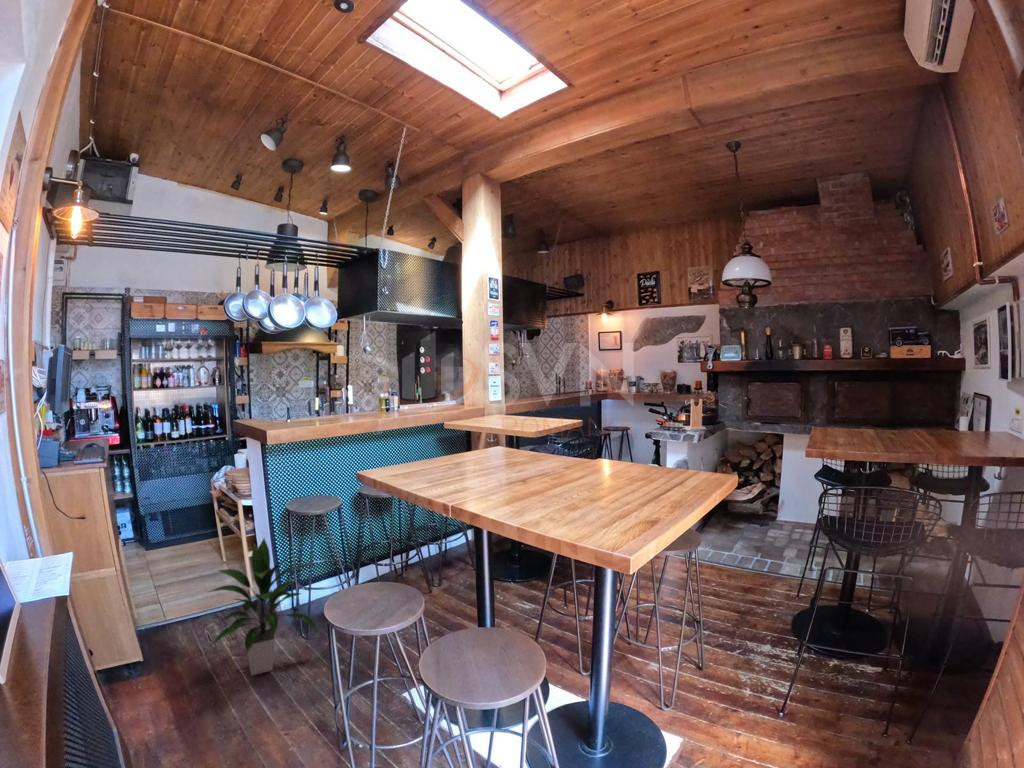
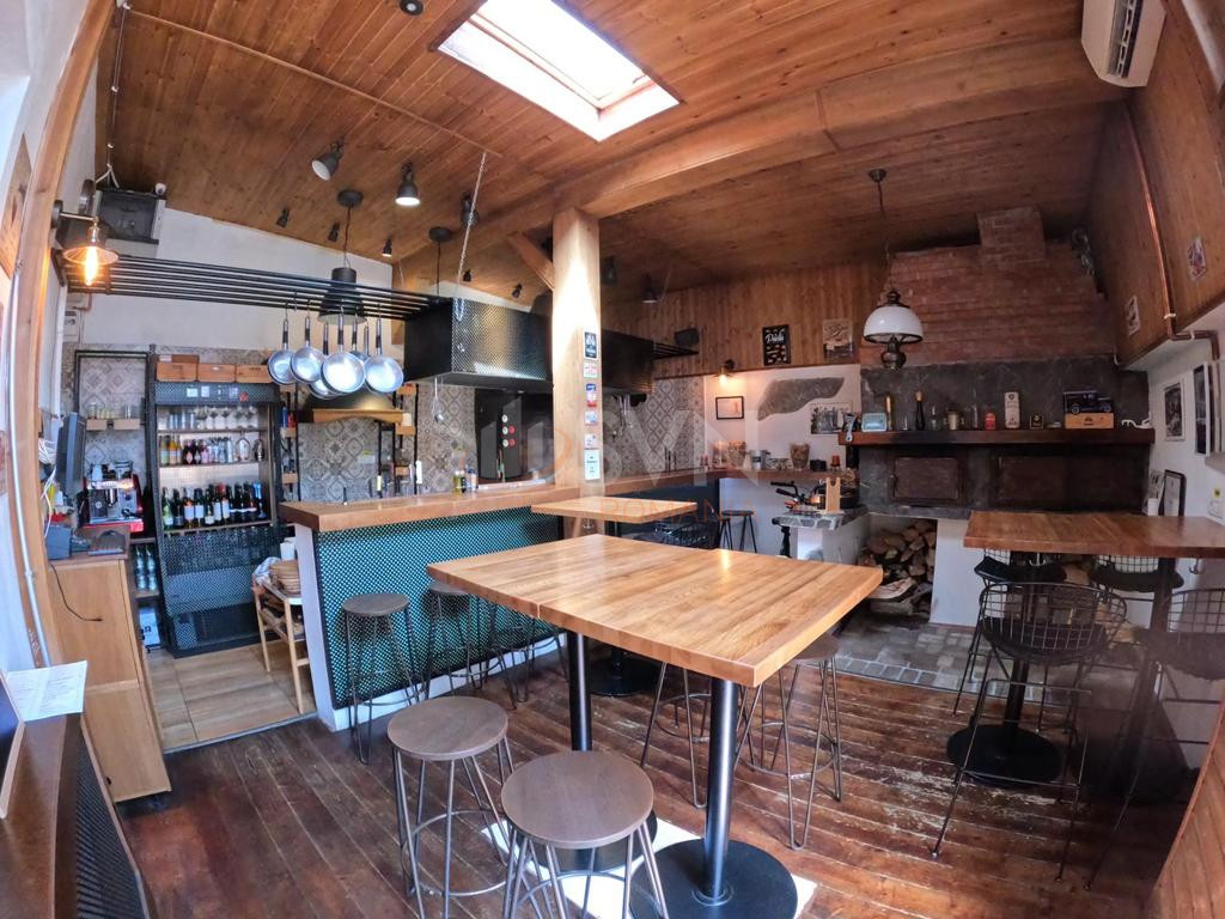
- indoor plant [207,536,321,677]
